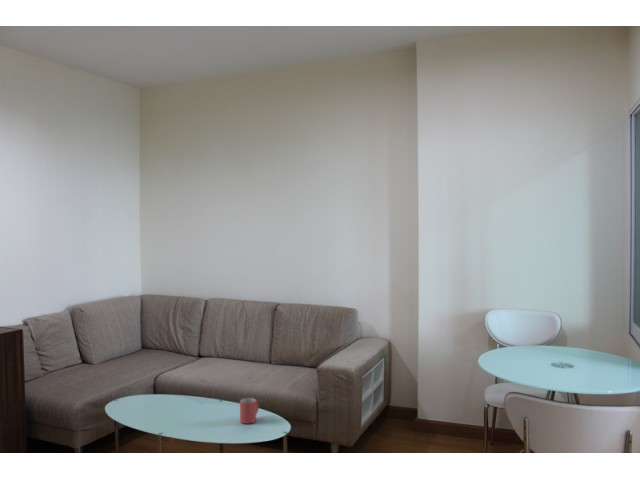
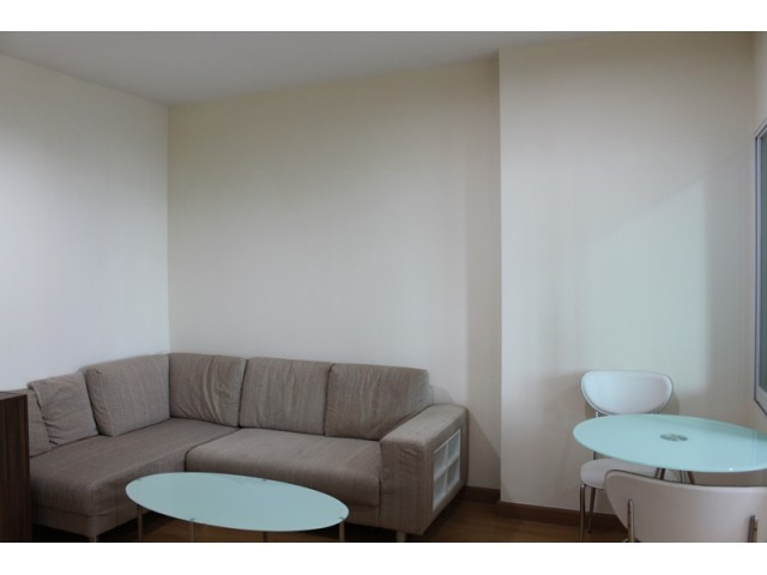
- mug [239,397,260,425]
